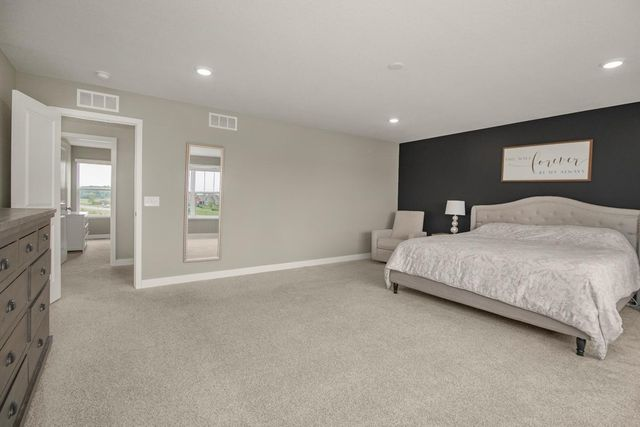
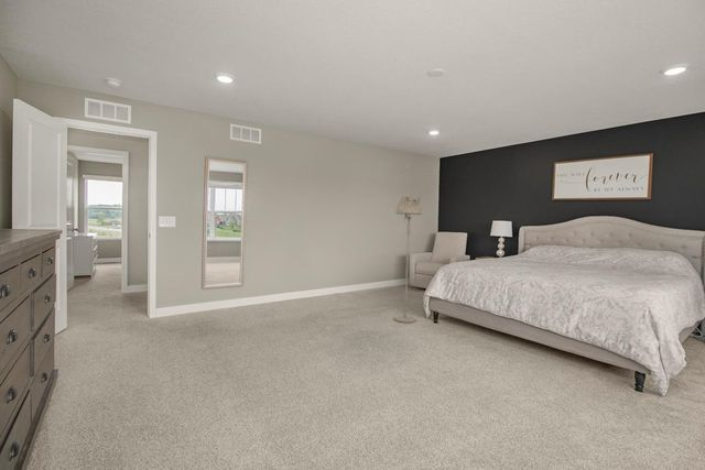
+ floor lamp [393,195,424,324]
